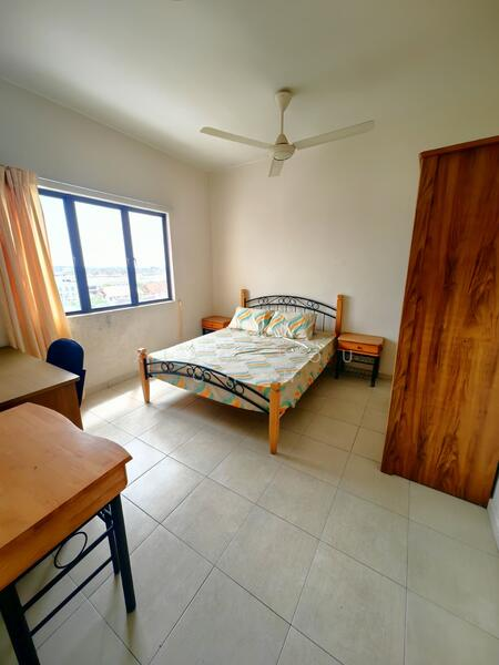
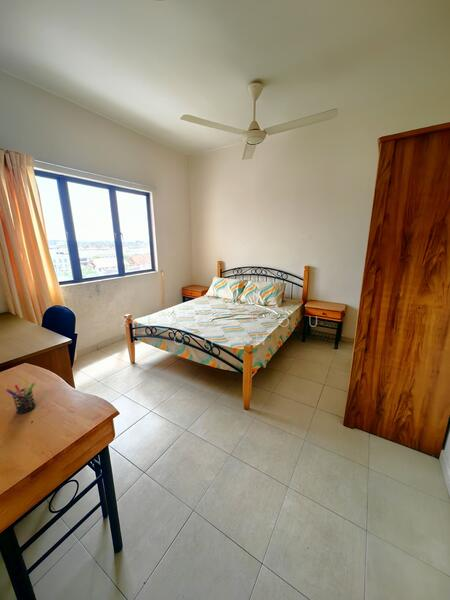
+ pen holder [5,377,37,415]
